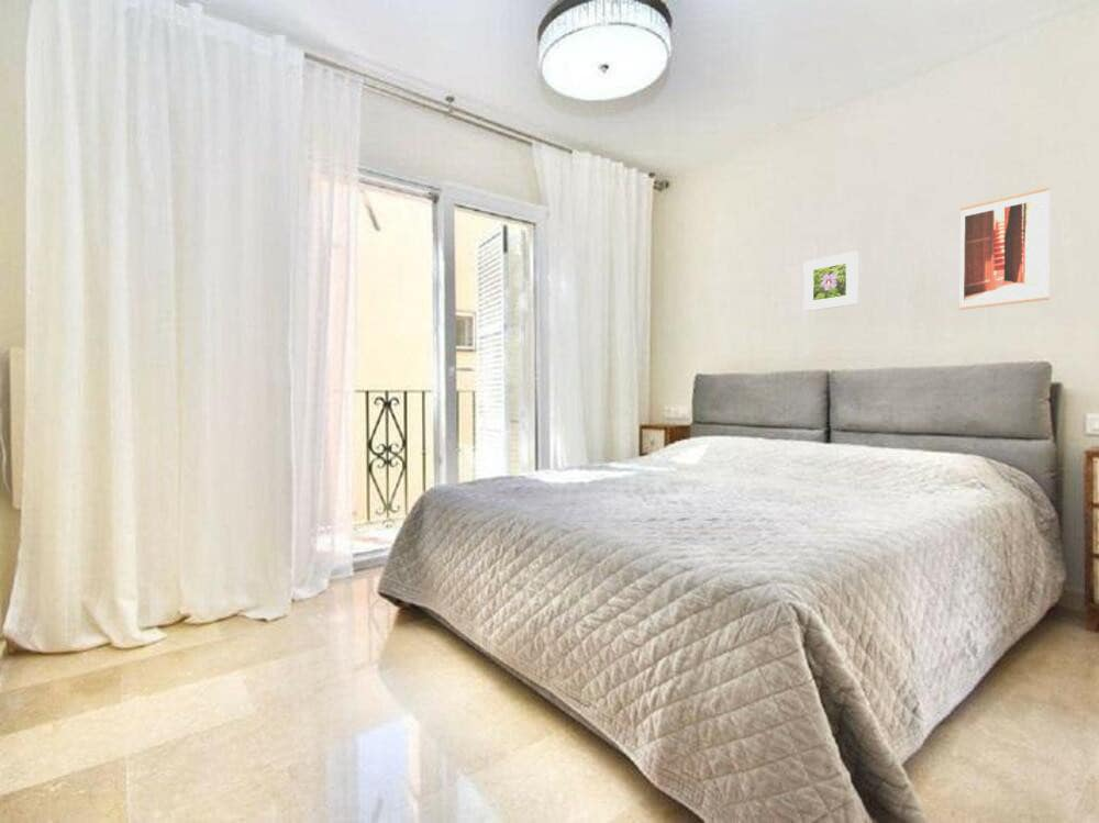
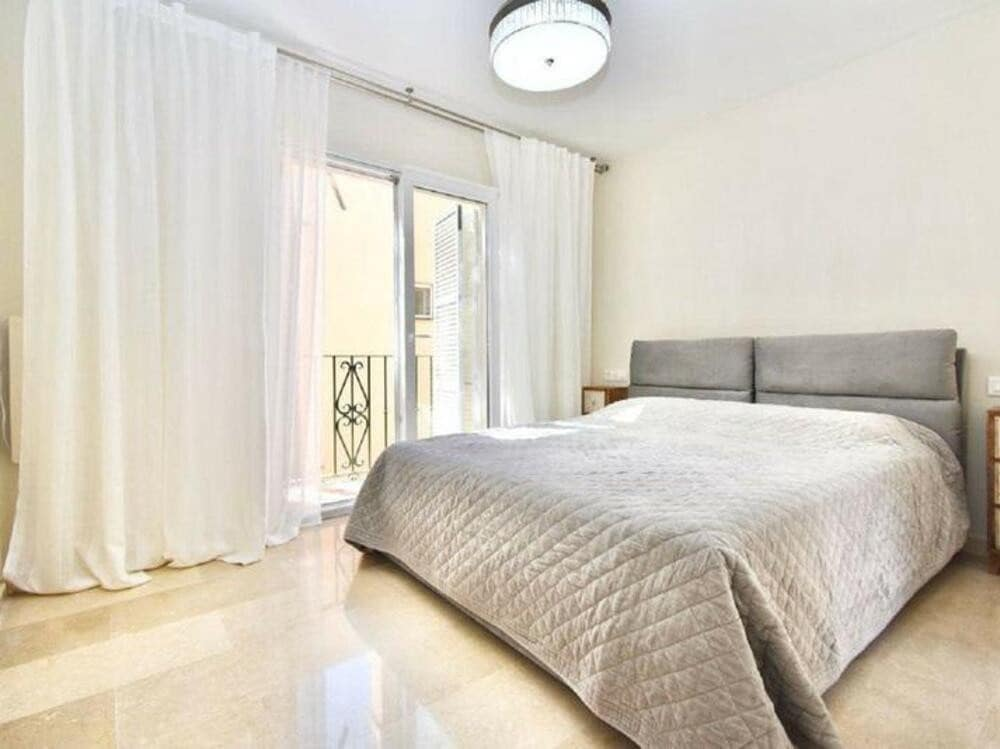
- wall art [958,186,1051,311]
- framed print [802,251,858,312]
